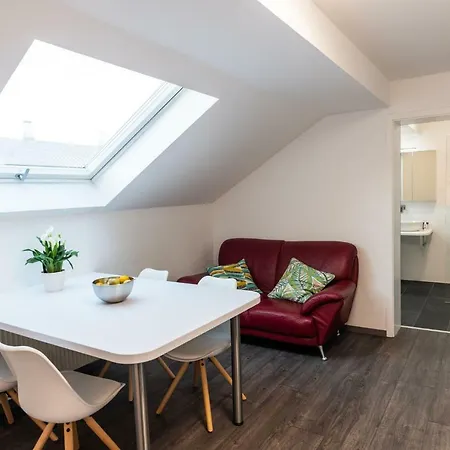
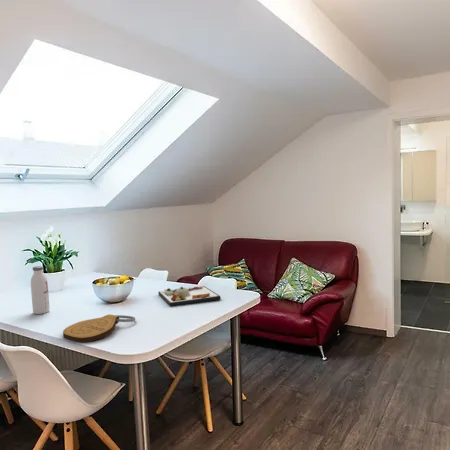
+ key chain [62,313,136,343]
+ water bottle [30,265,50,315]
+ dinner plate [157,285,222,308]
